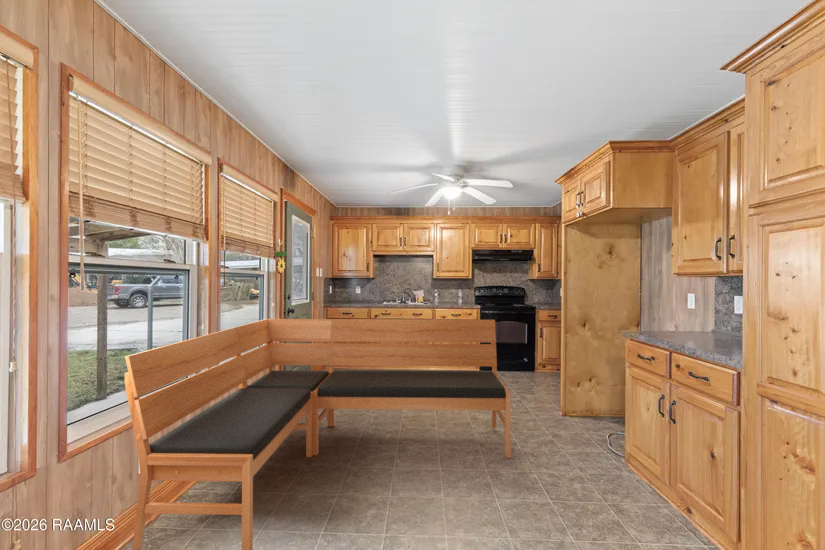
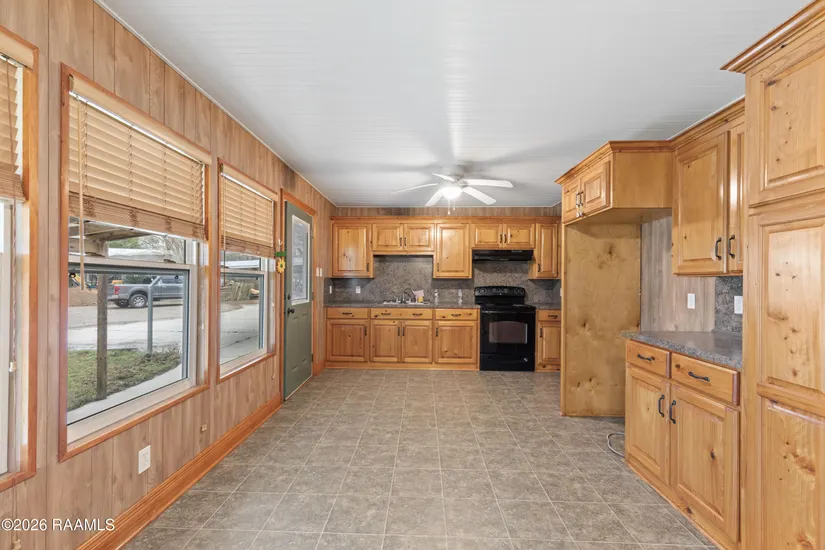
- bench [124,318,512,550]
